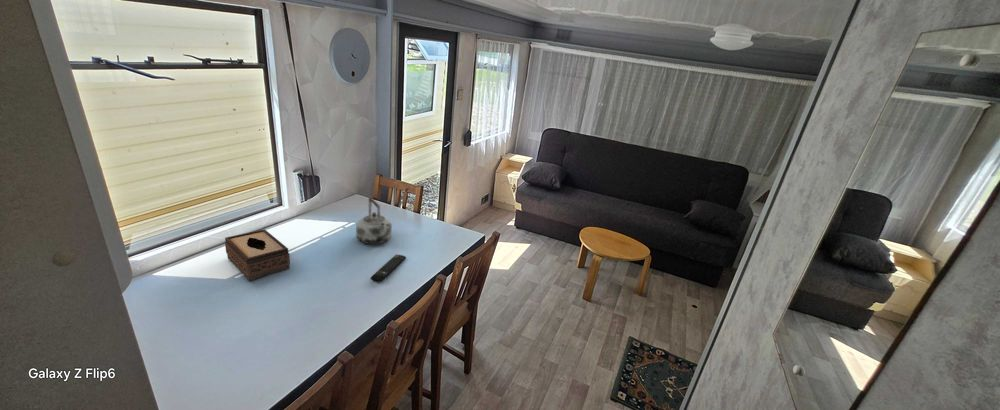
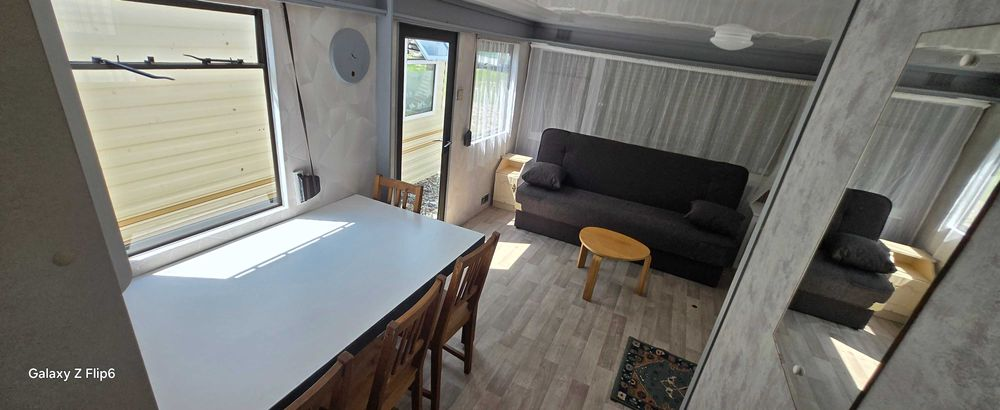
- remote control [369,254,407,283]
- tissue box [224,228,291,282]
- kettle [355,195,393,245]
